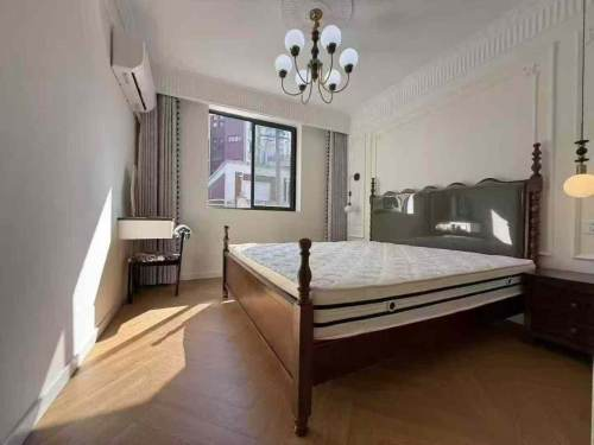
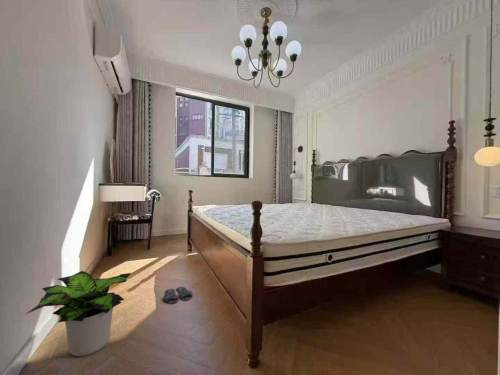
+ potted plant [25,270,132,357]
+ slippers [162,286,193,305]
